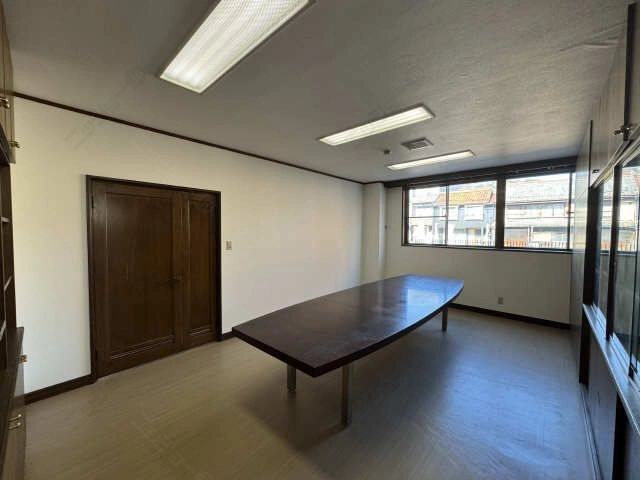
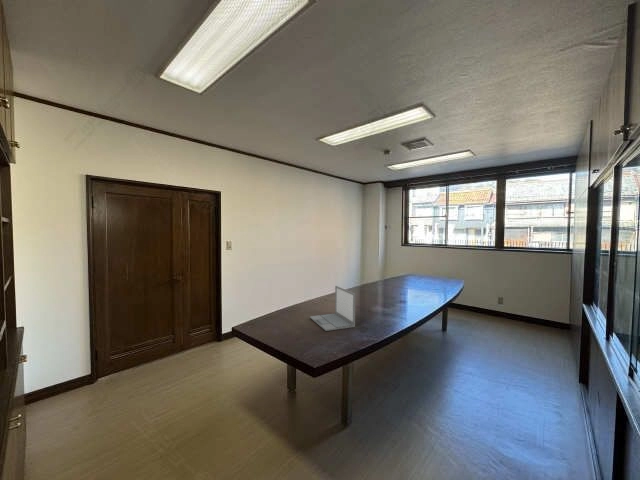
+ laptop [309,285,356,332]
